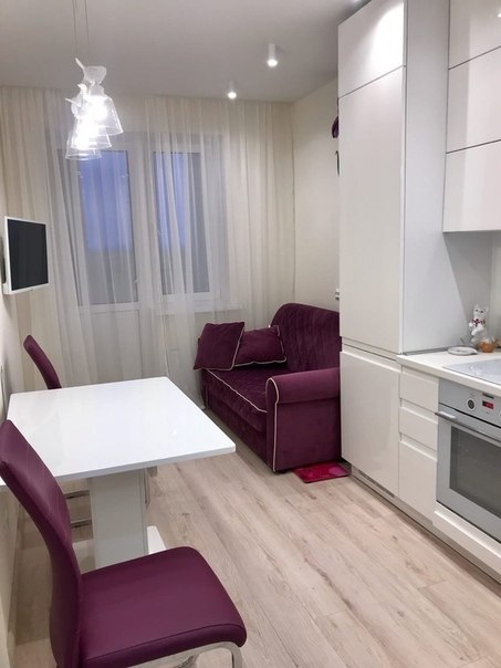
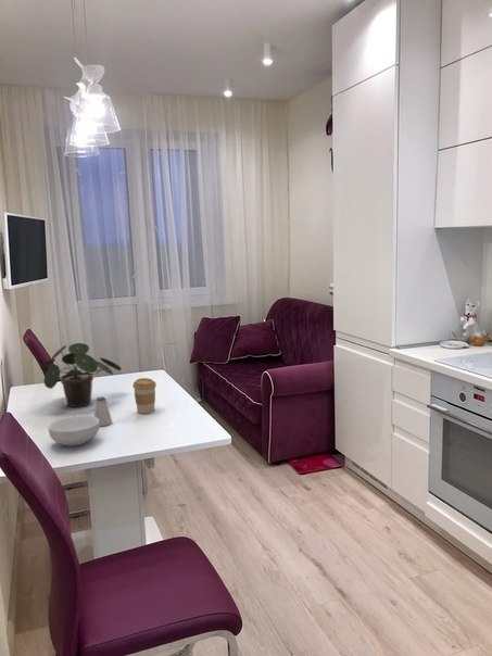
+ potted plant [40,342,123,408]
+ cereal bowl [47,414,100,447]
+ saltshaker [92,395,113,427]
+ coffee cup [131,377,157,415]
